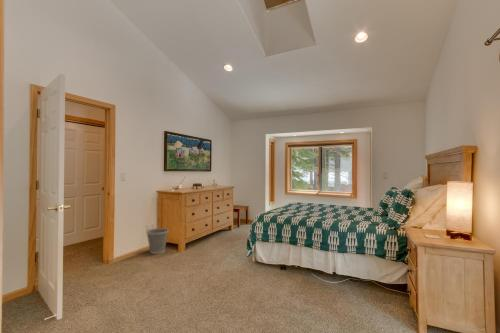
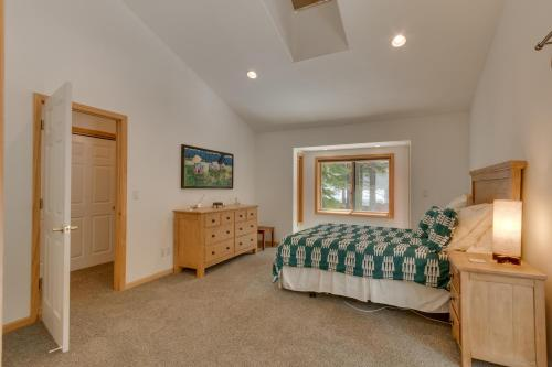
- wastebasket [145,227,170,255]
